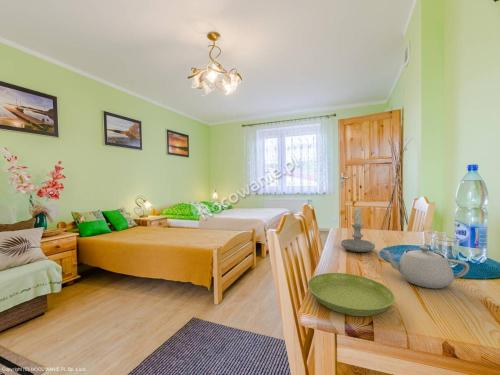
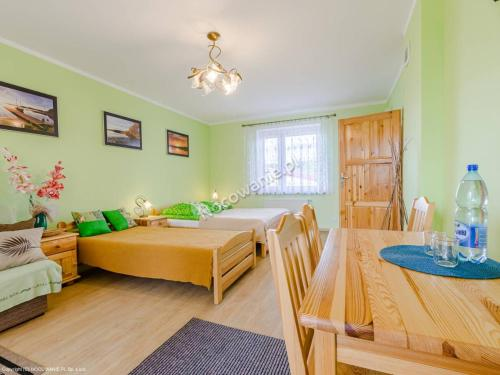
- teapot [380,245,470,289]
- candle [340,205,376,253]
- saucer [307,272,396,317]
